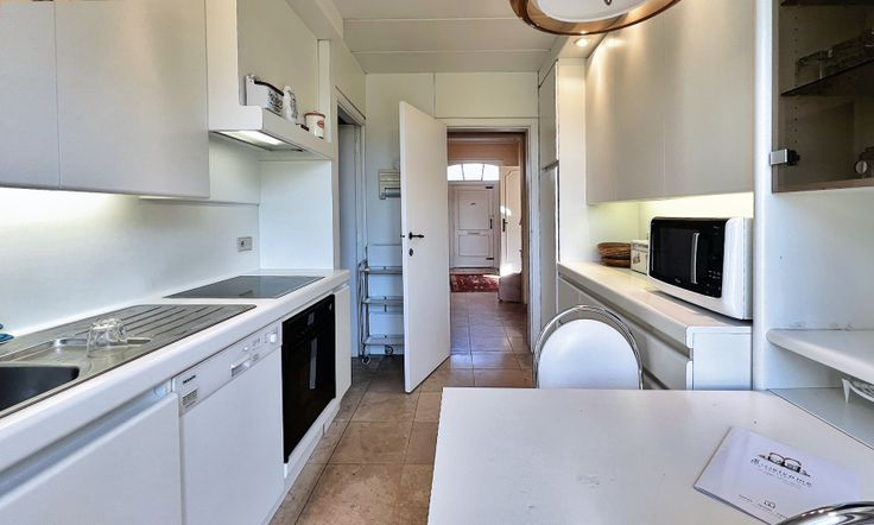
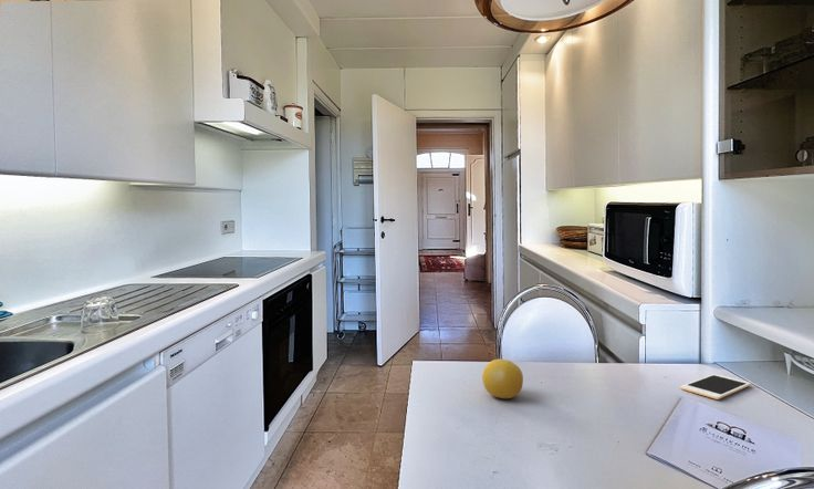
+ cell phone [680,373,752,400]
+ fruit [481,358,524,399]
